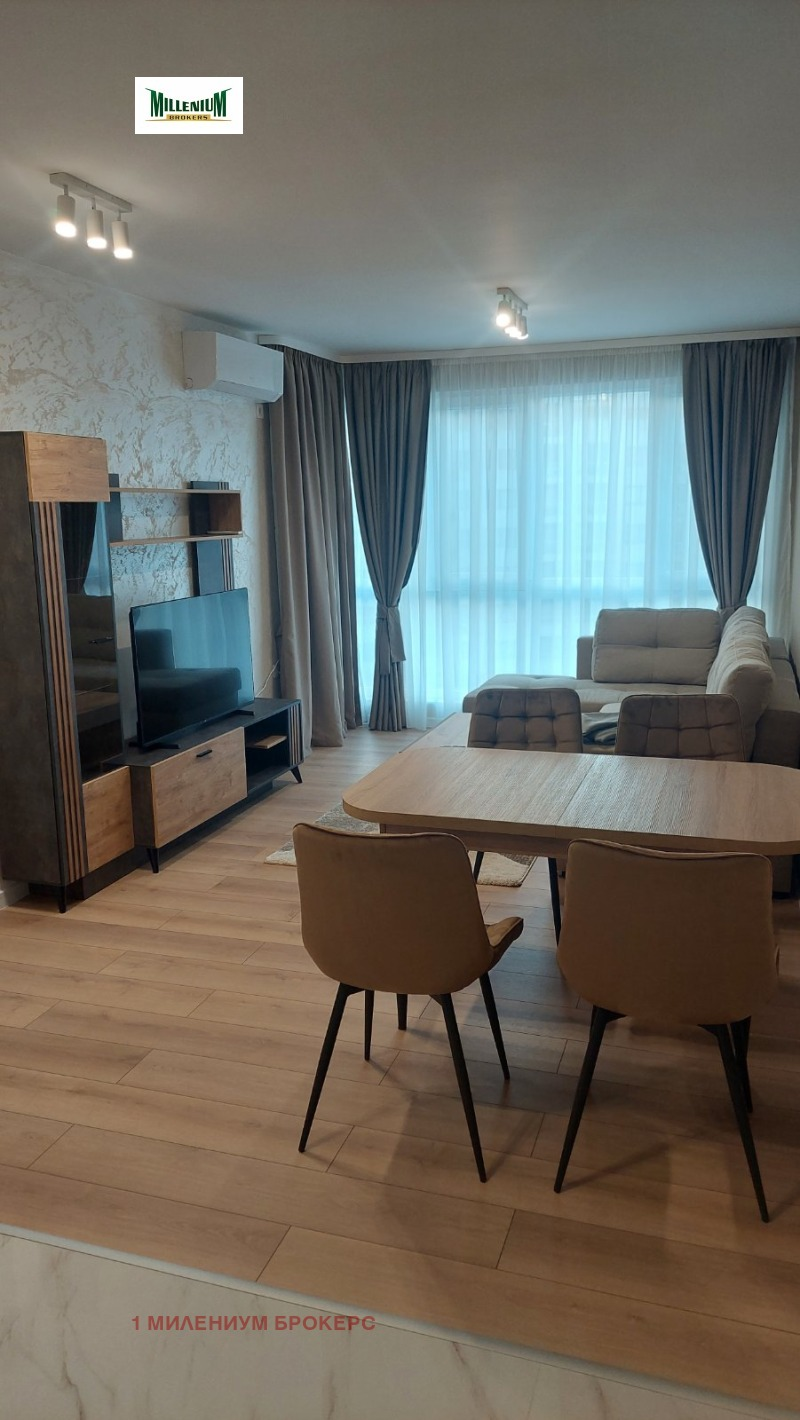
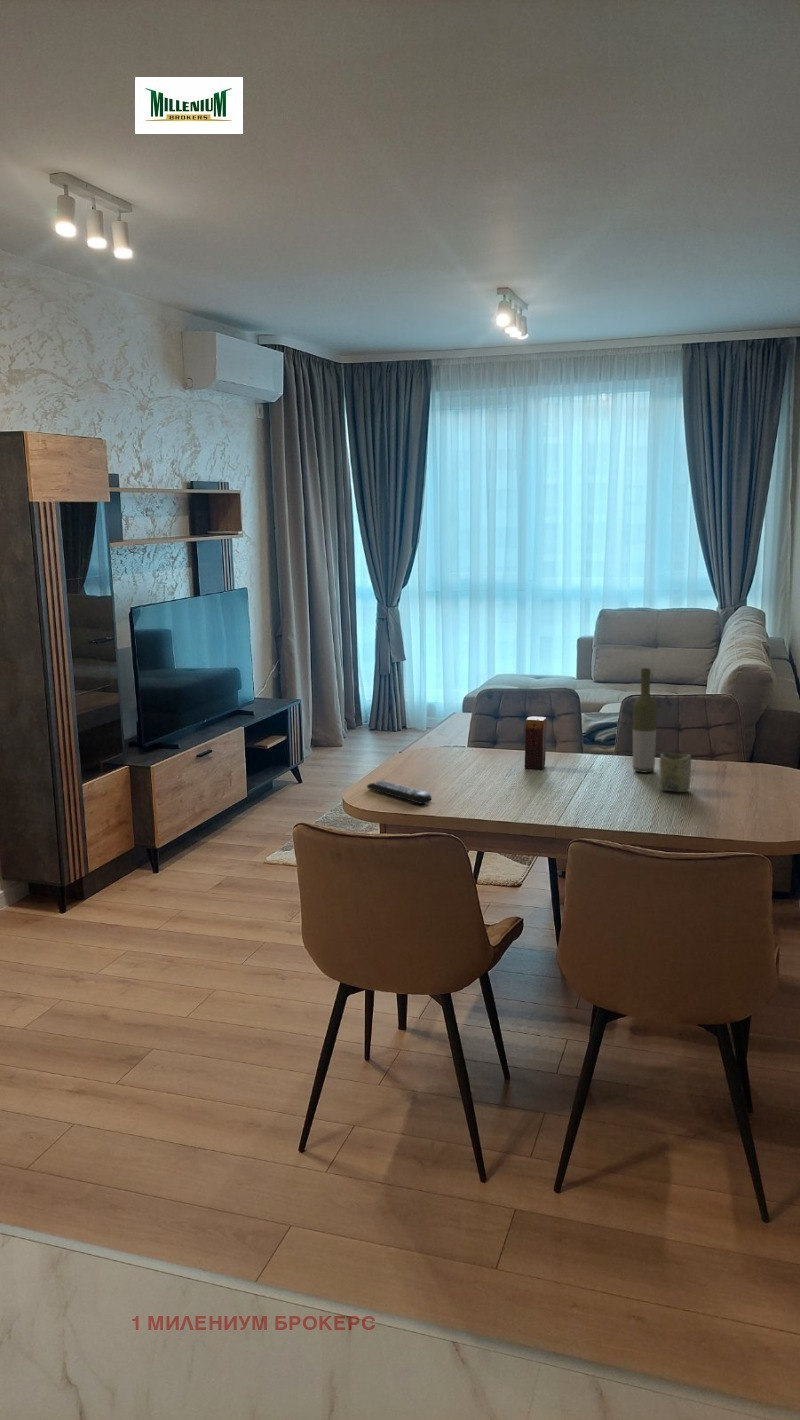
+ bottle [632,667,658,773]
+ cup [659,752,692,793]
+ candle [523,716,547,770]
+ remote control [366,780,433,805]
